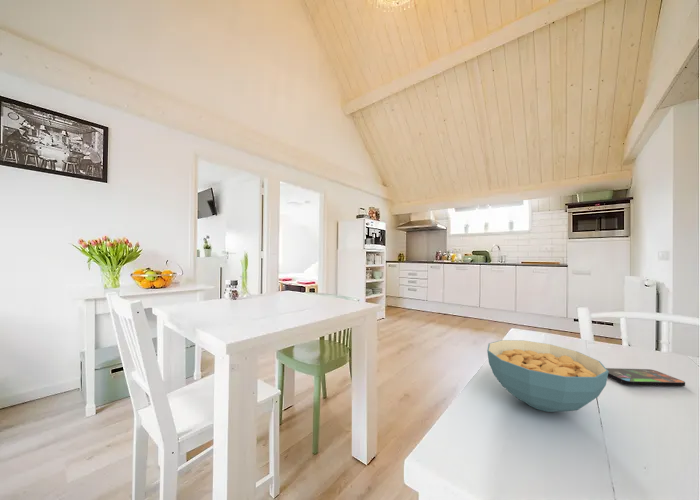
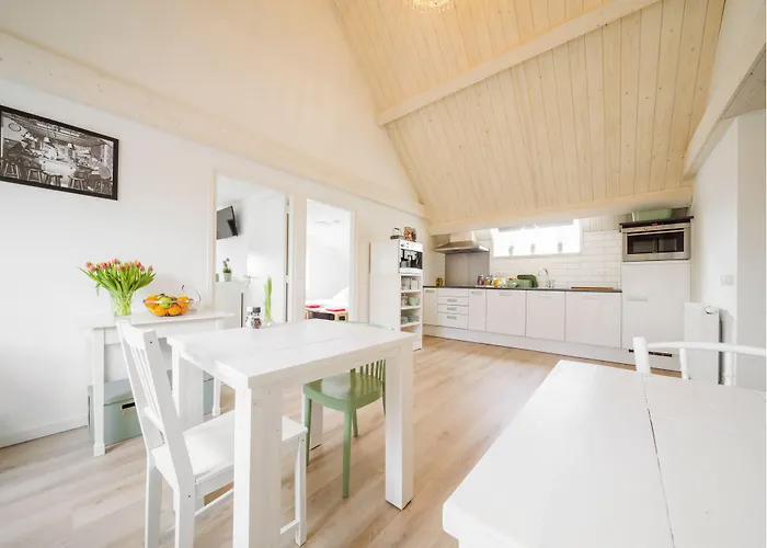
- cereal bowl [486,339,609,413]
- smartphone [606,367,686,387]
